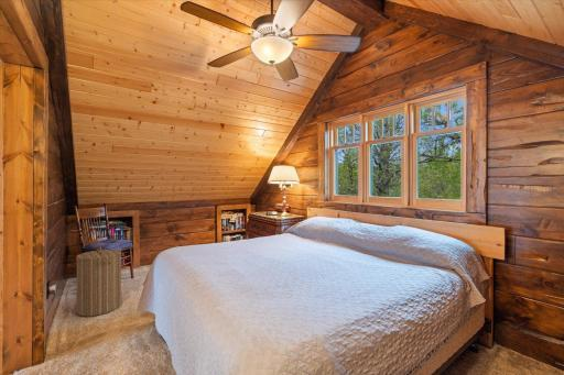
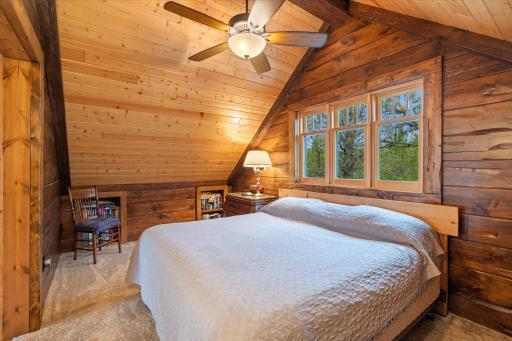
- laundry hamper [75,244,122,318]
